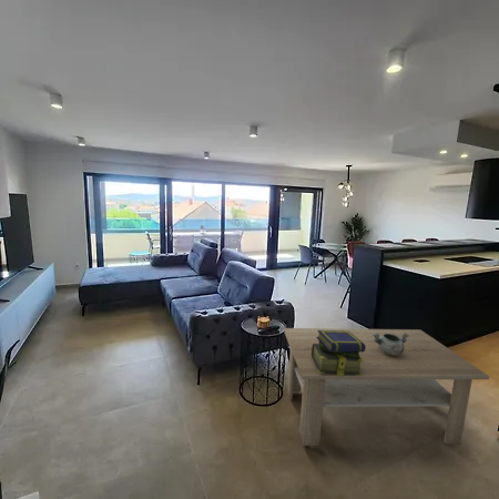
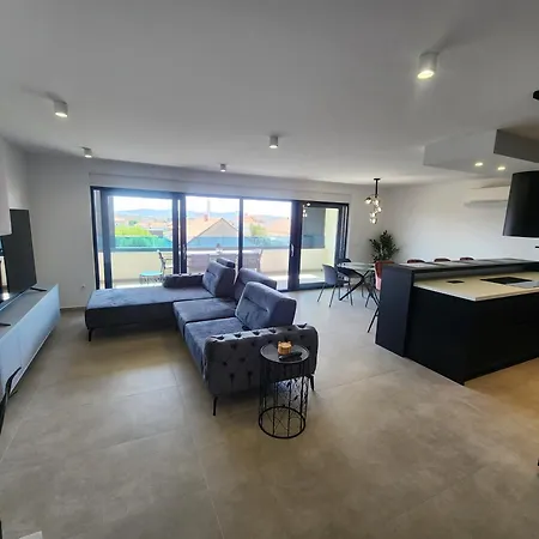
- coffee table [283,327,490,447]
- decorative bowl [373,333,409,356]
- stack of books [312,330,366,376]
